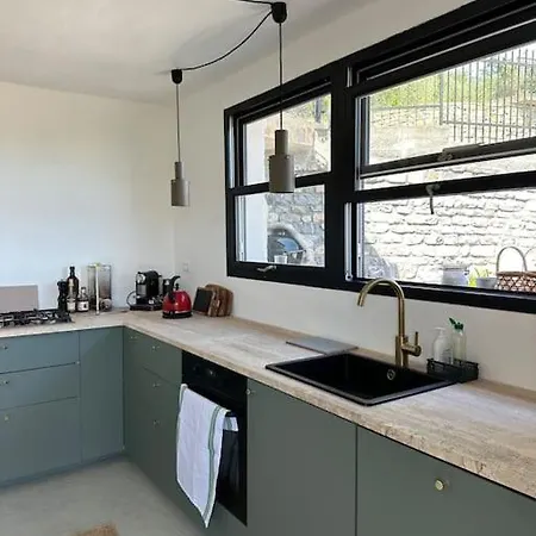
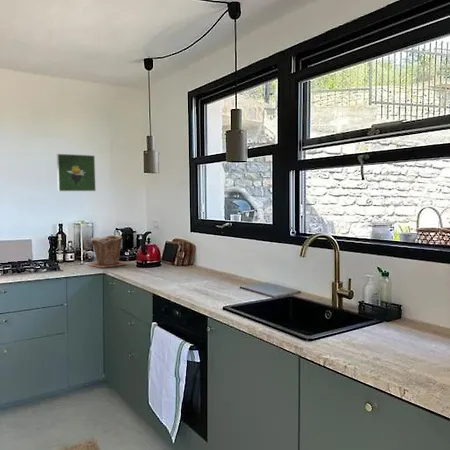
+ plant pot [88,234,127,269]
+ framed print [56,153,97,192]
